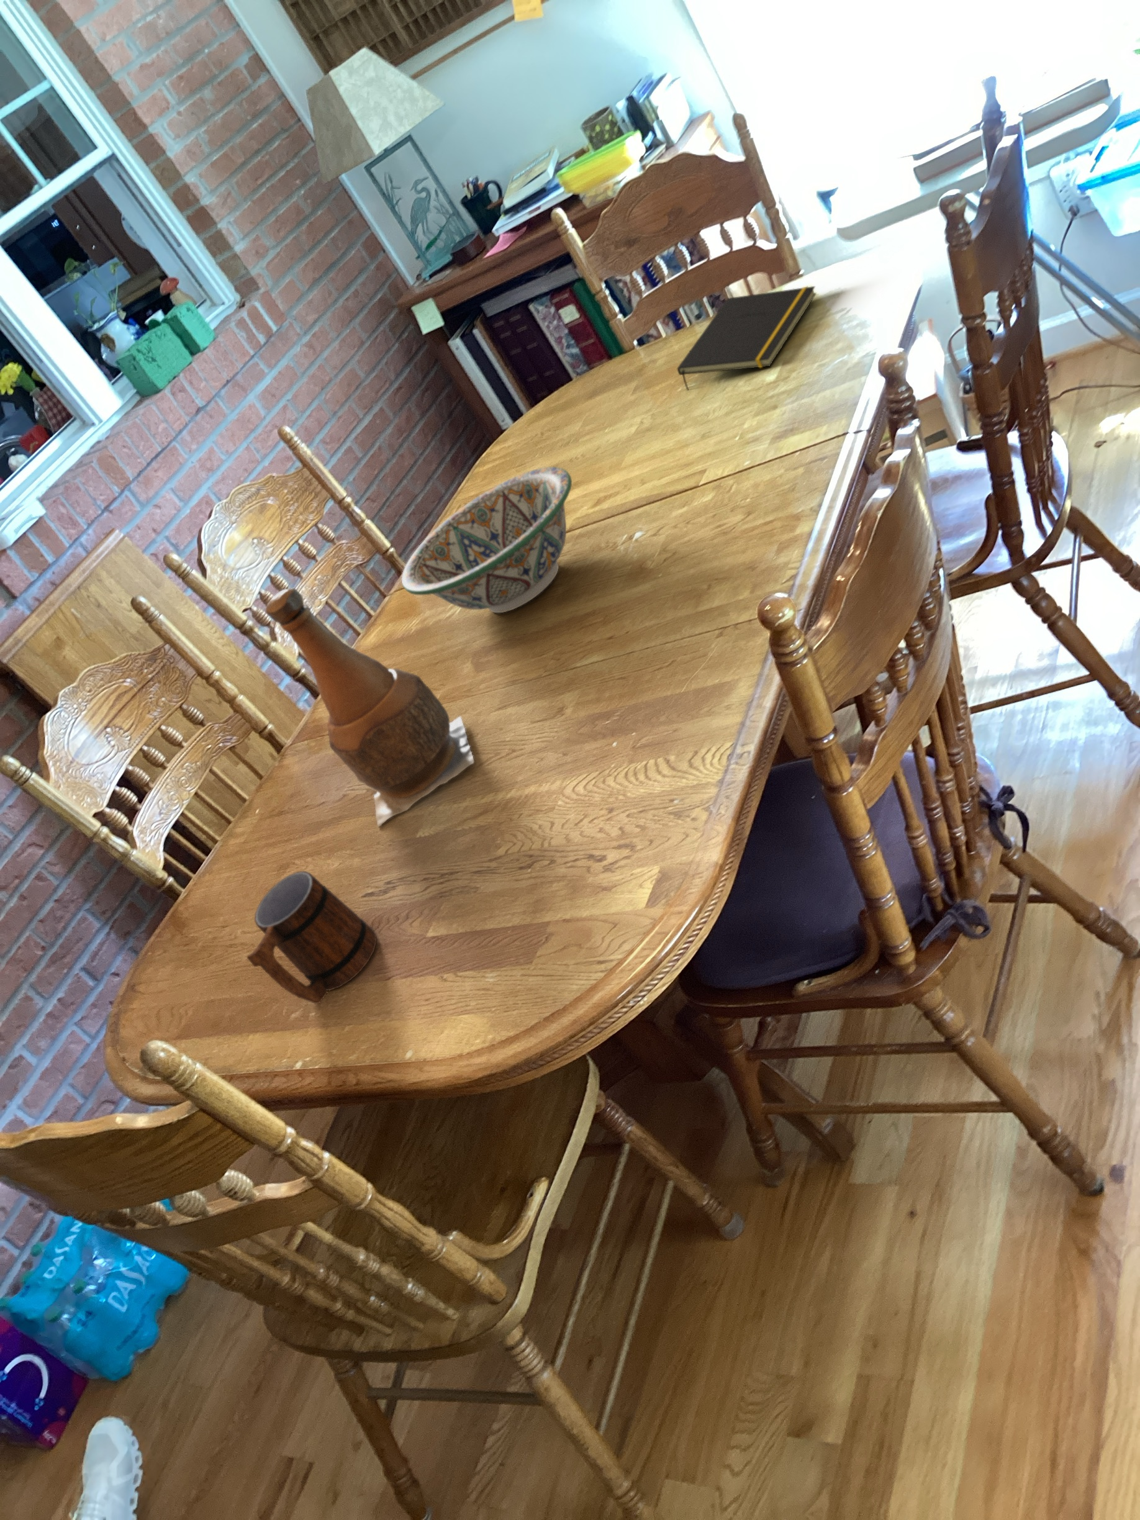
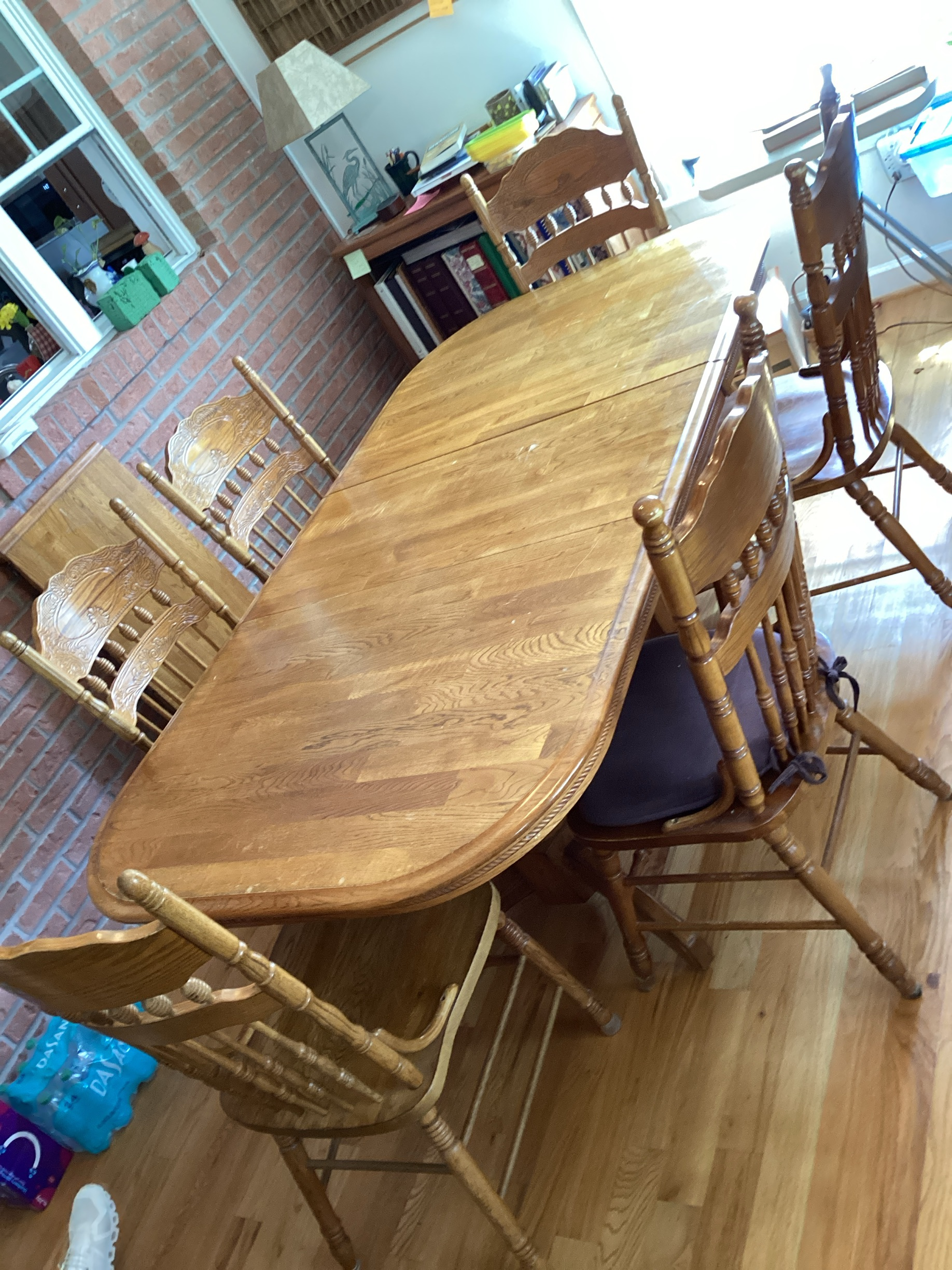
- bottle [265,588,474,828]
- decorative bowl [401,467,572,614]
- notepad [677,286,817,391]
- mug [245,870,377,1004]
